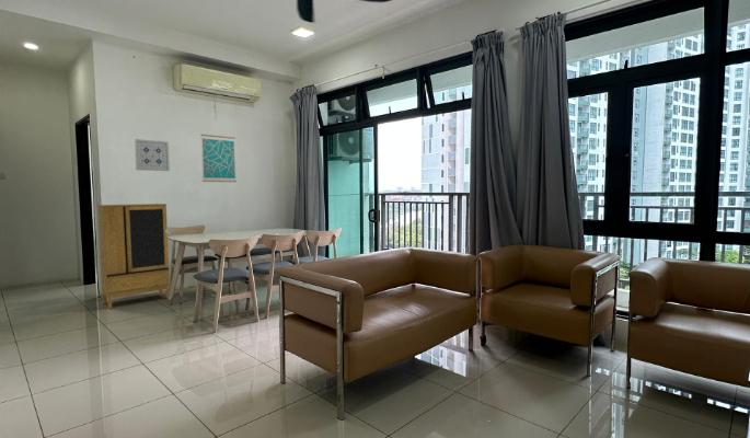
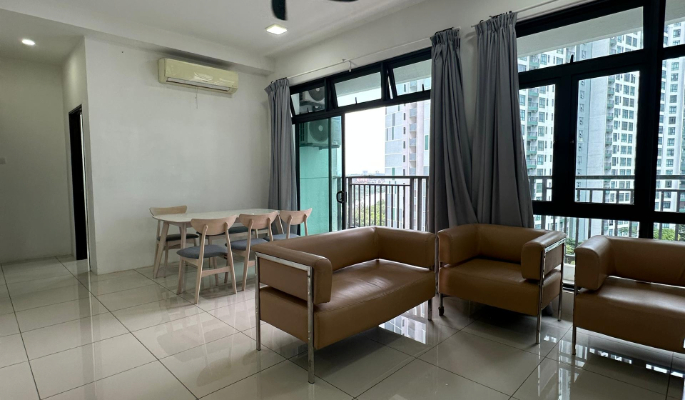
- cabinet [96,203,171,310]
- wall art [134,138,171,172]
- wall art [199,134,238,183]
